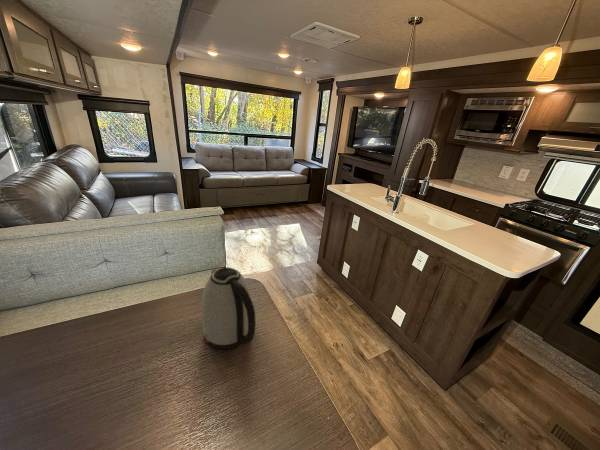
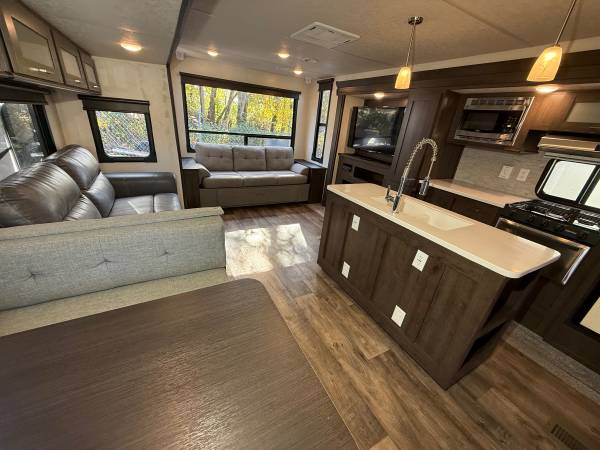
- kettle [201,266,256,350]
